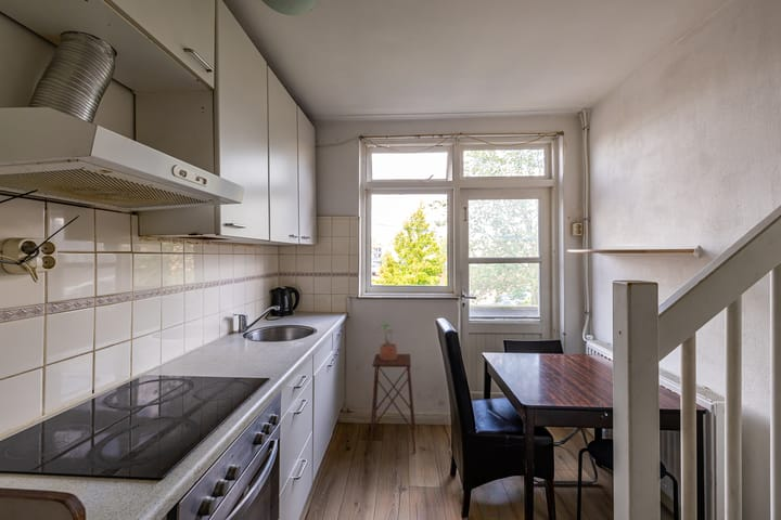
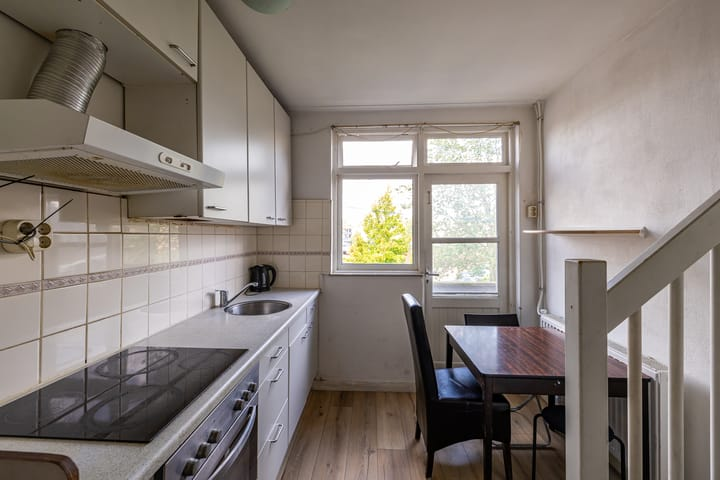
- side table [368,353,417,453]
- potted plant [375,323,398,360]
